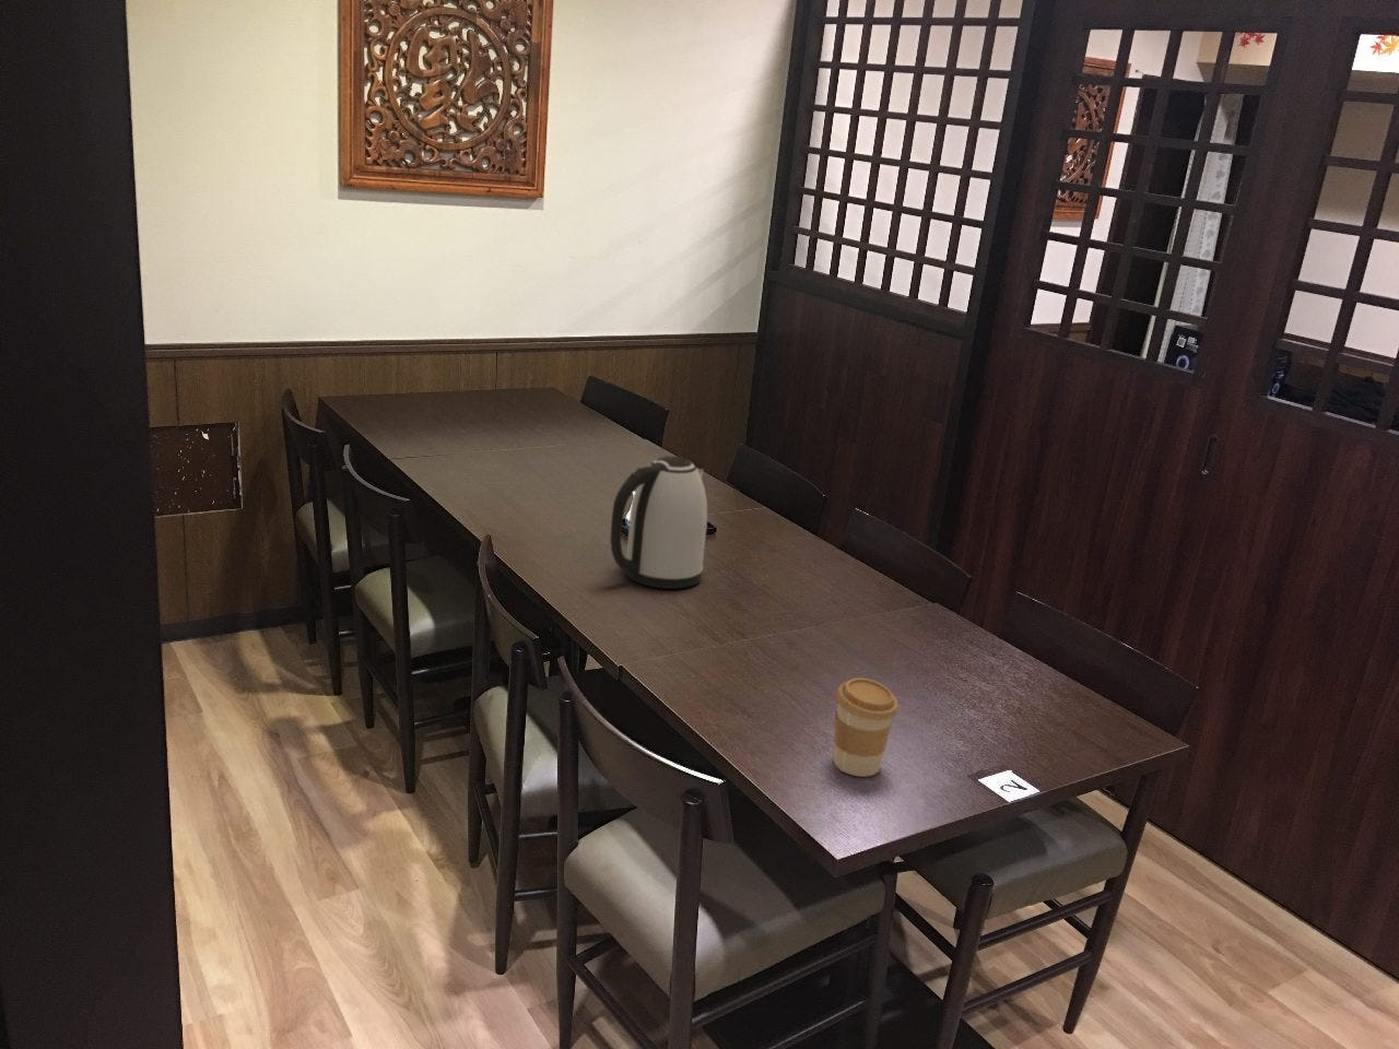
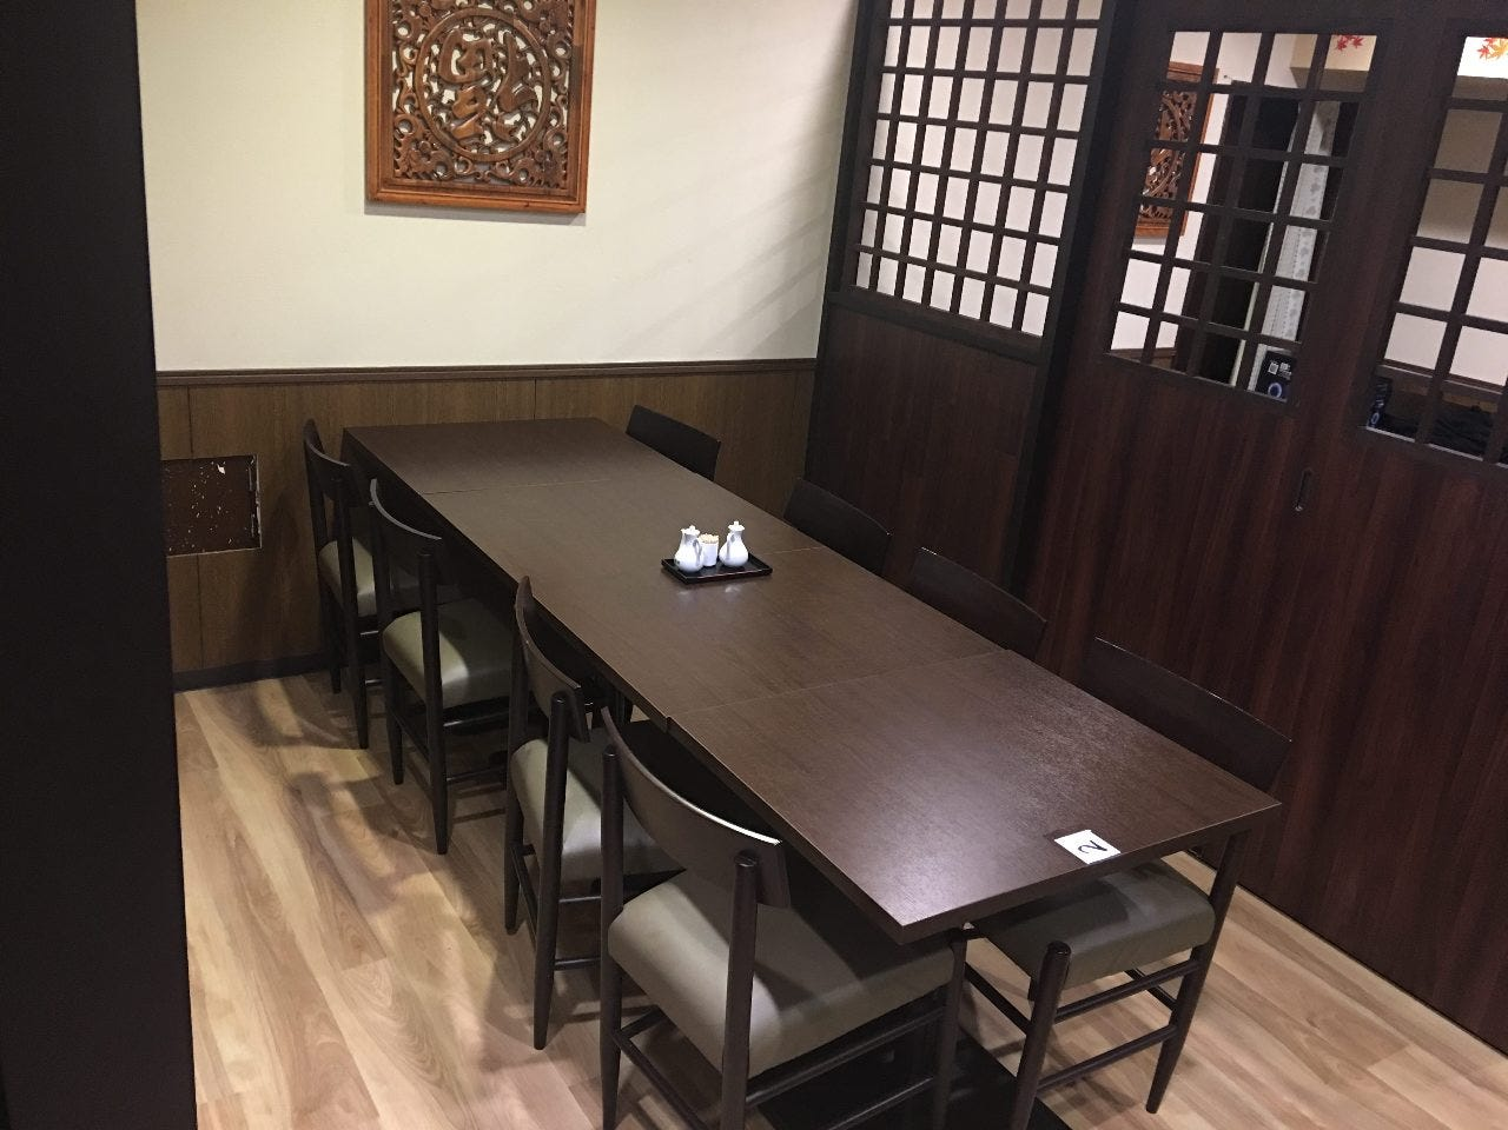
- coffee cup [833,678,899,778]
- kettle [609,455,708,590]
